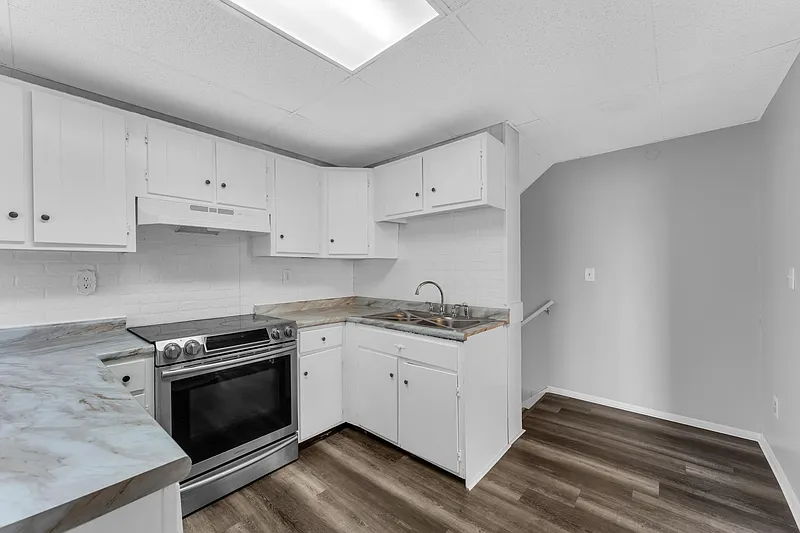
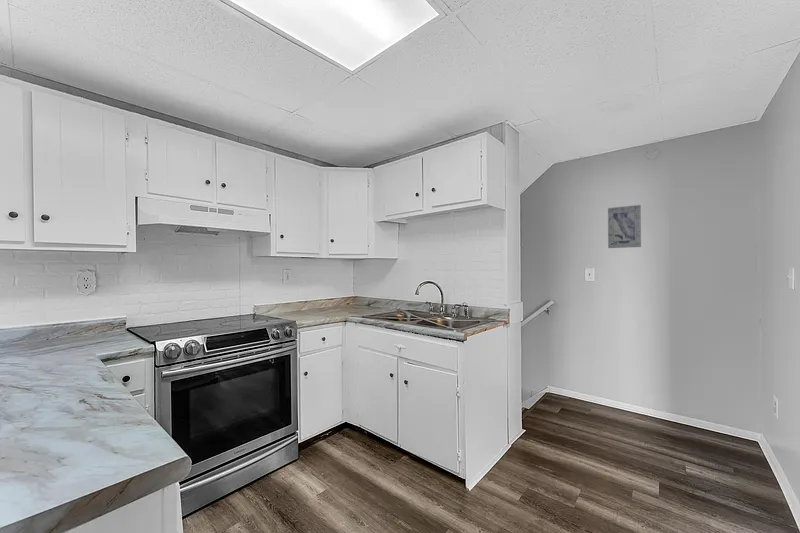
+ wall art [607,204,642,249]
